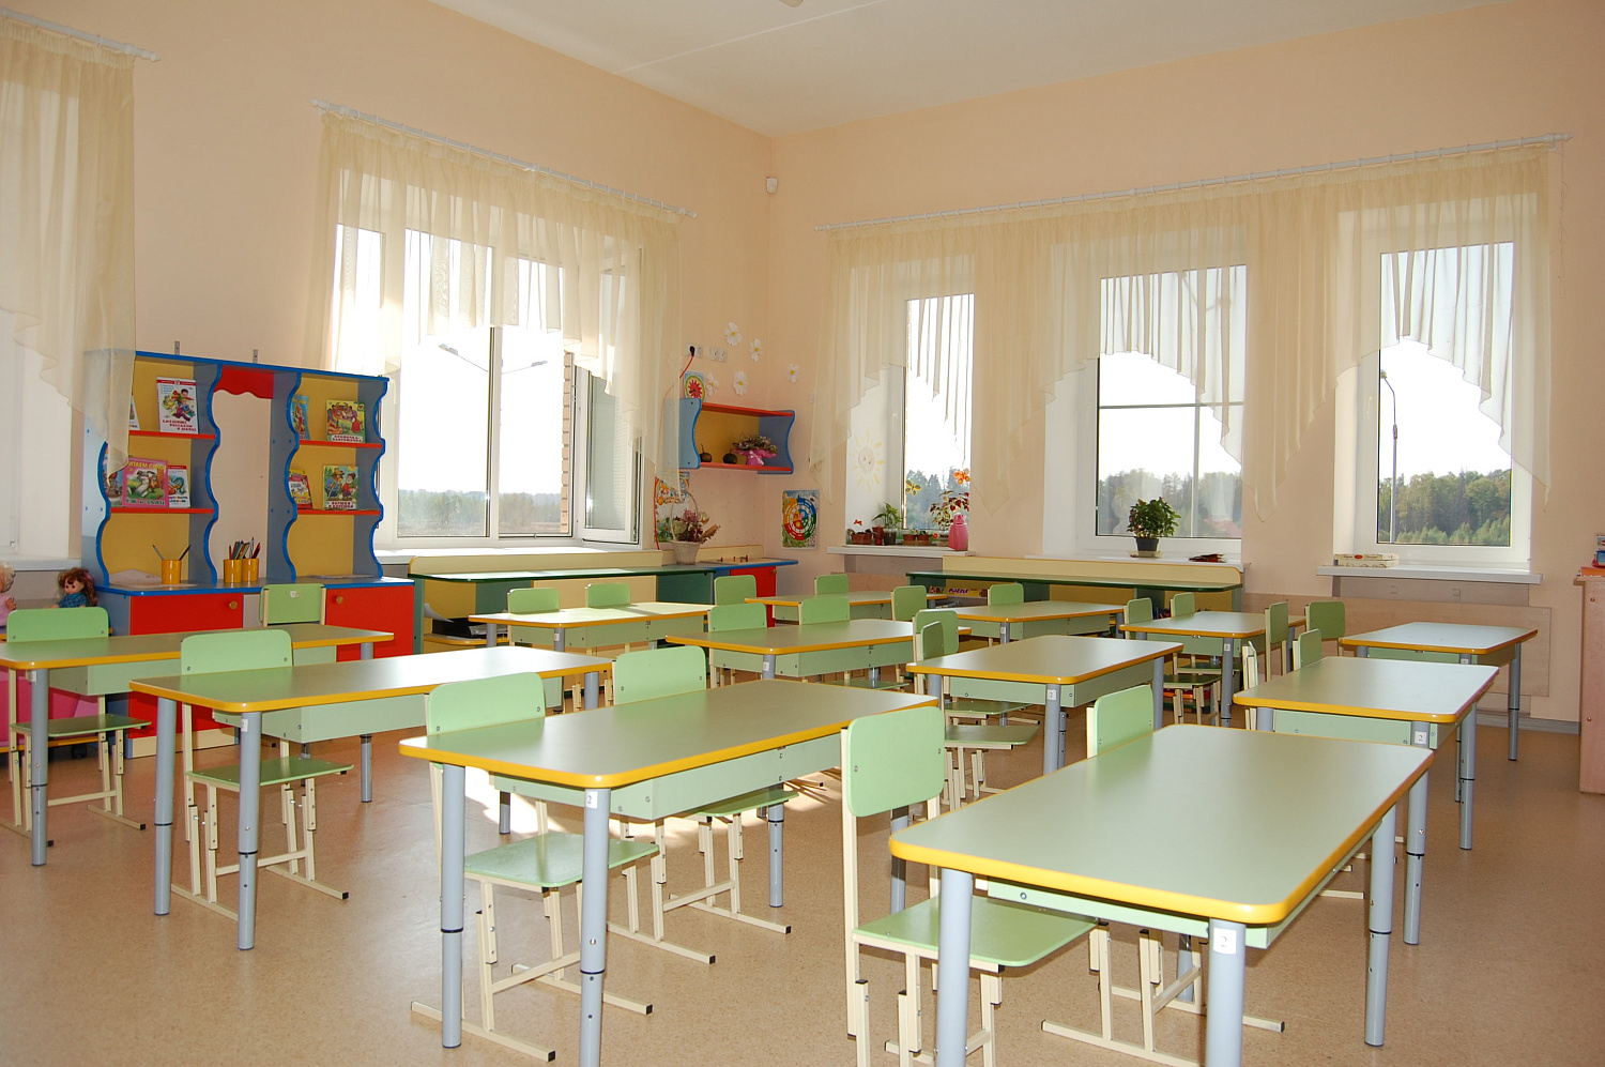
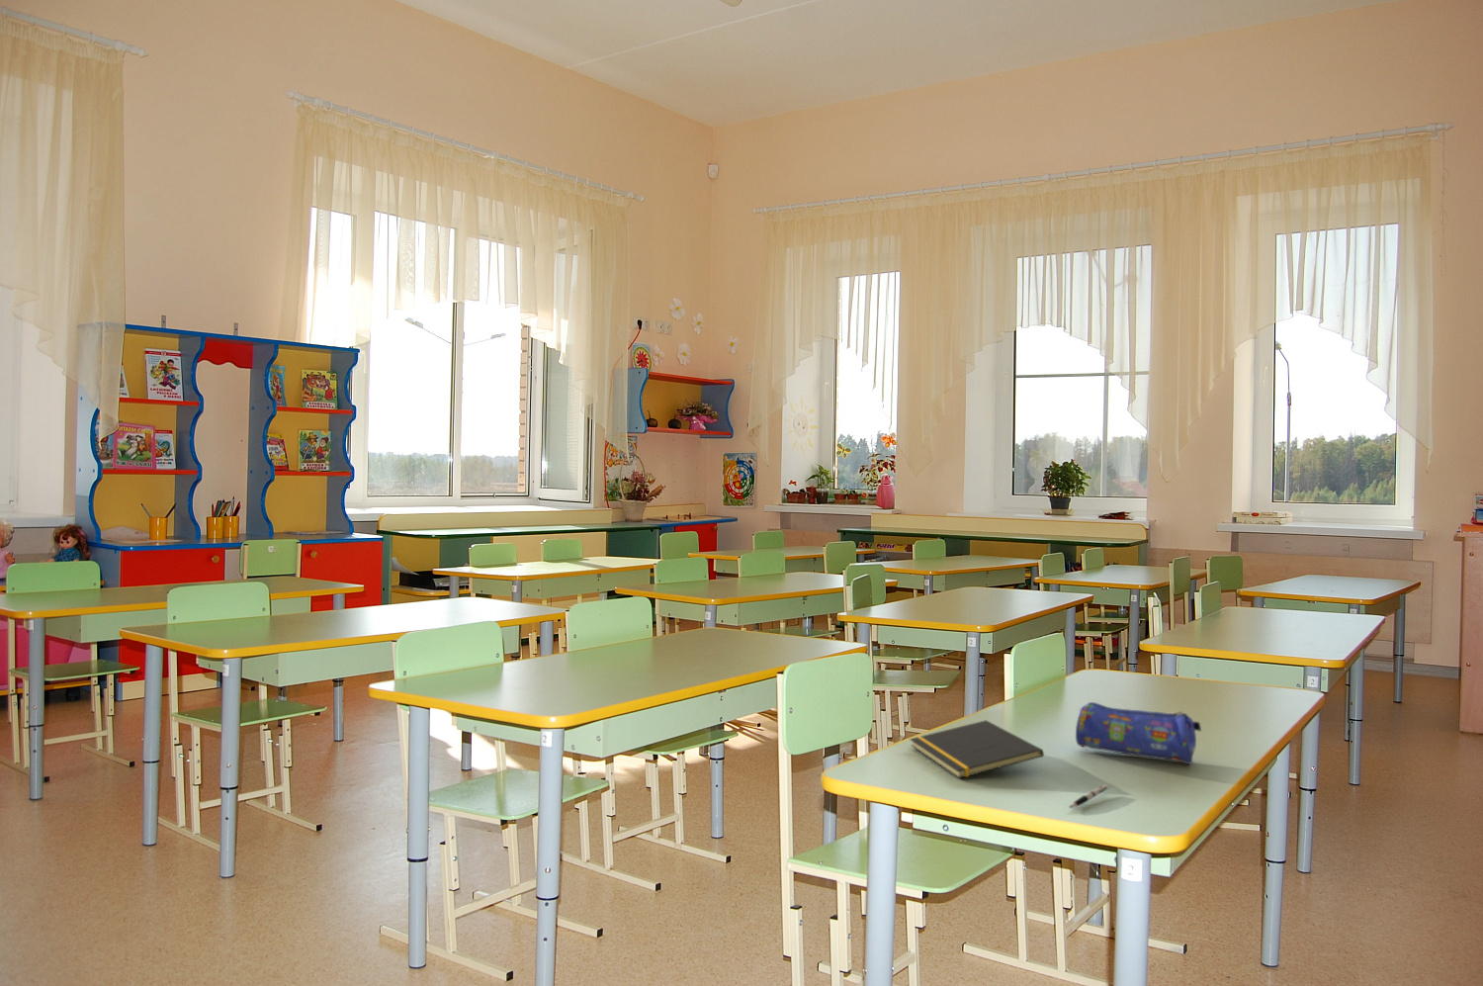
+ pencil case [1075,701,1202,766]
+ notepad [909,719,1045,779]
+ pen [1068,784,1109,809]
